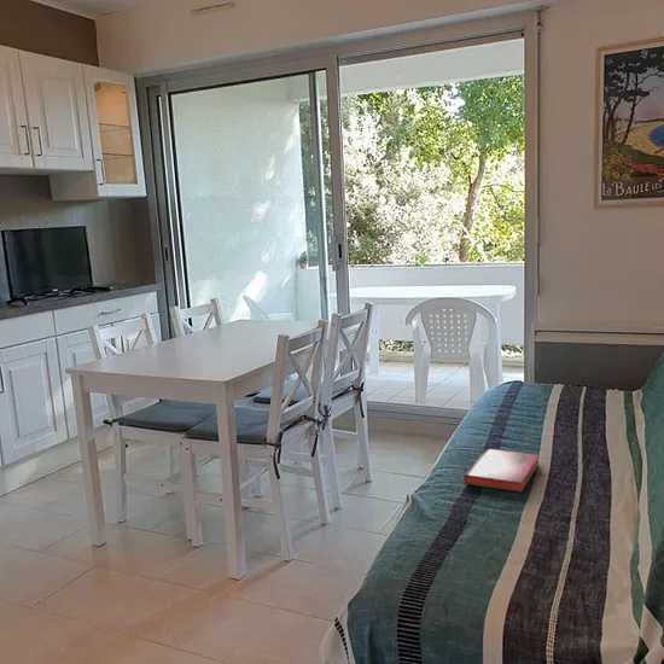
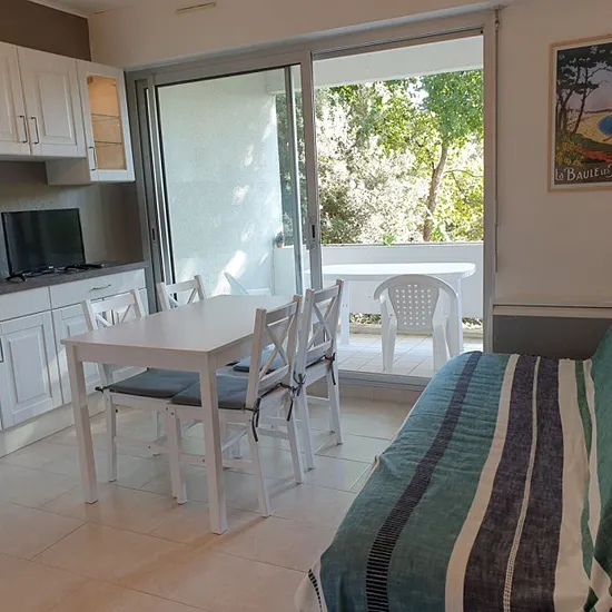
- hardback book [464,448,540,494]
